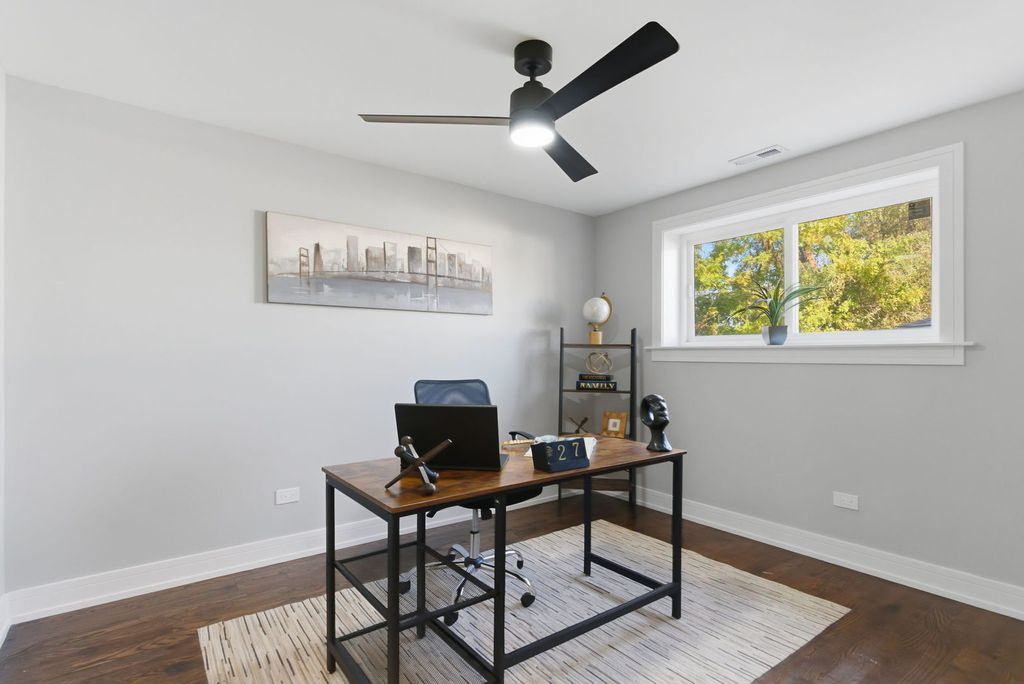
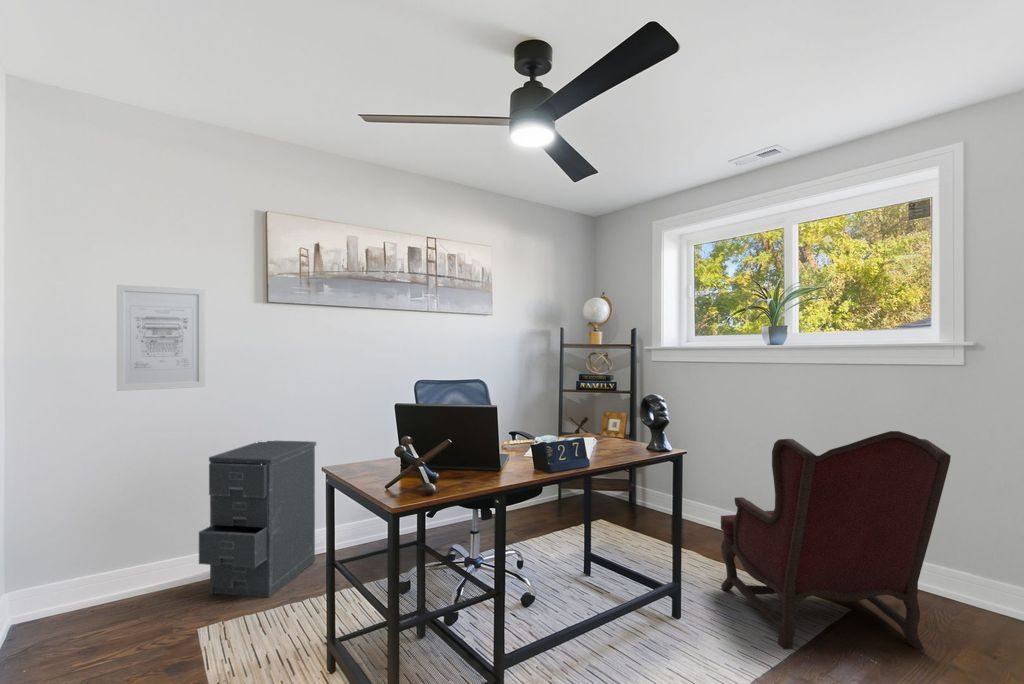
+ armchair [720,430,952,650]
+ wall art [116,284,206,392]
+ filing cabinet [198,440,317,599]
